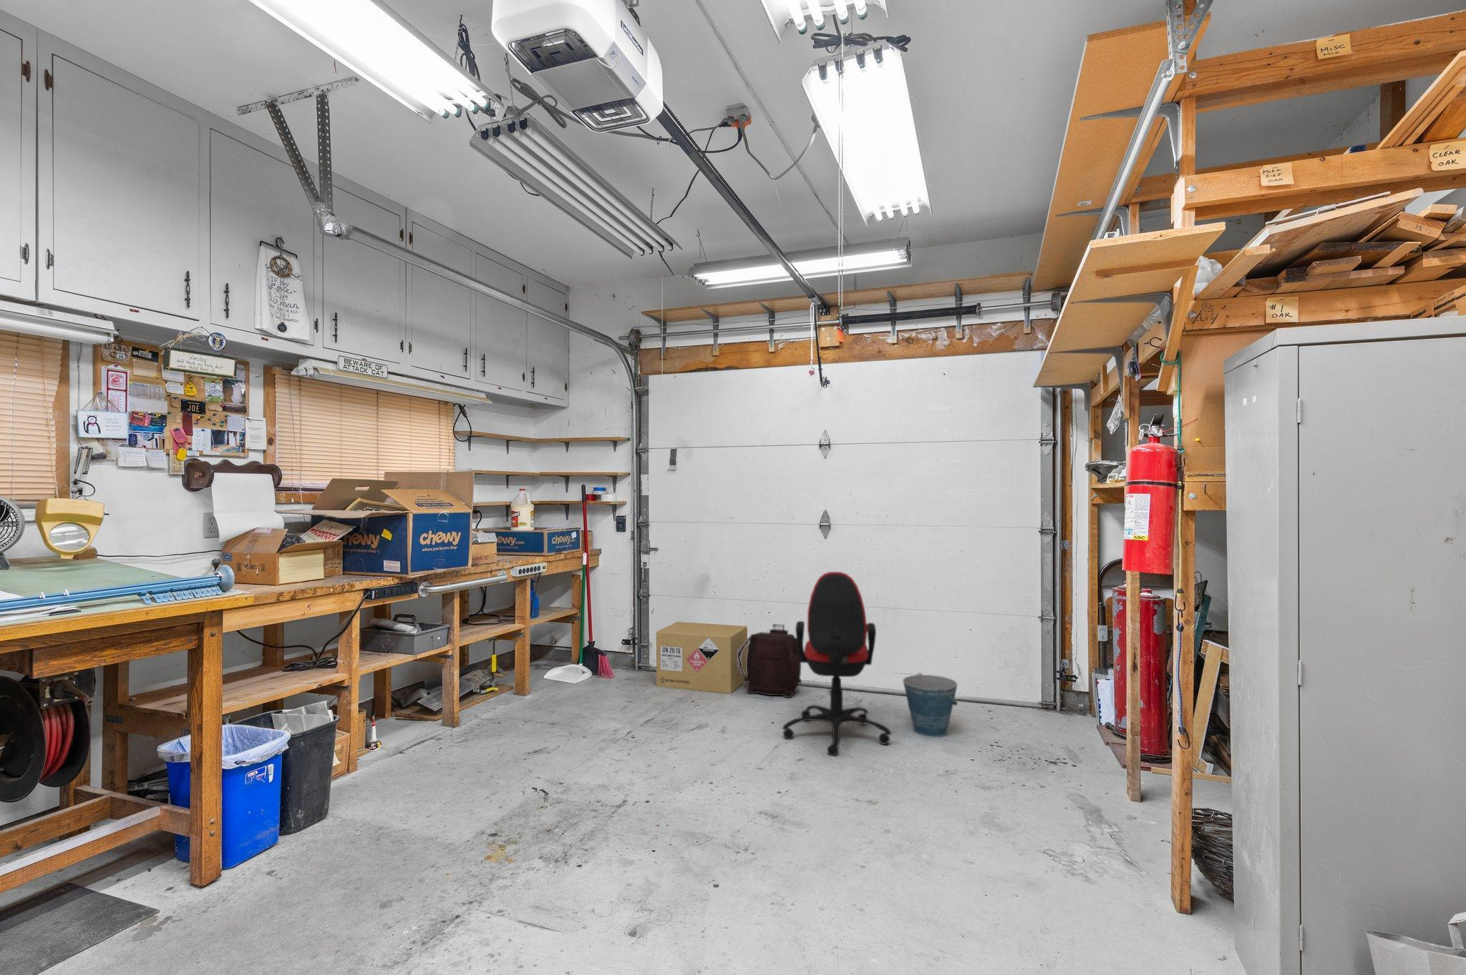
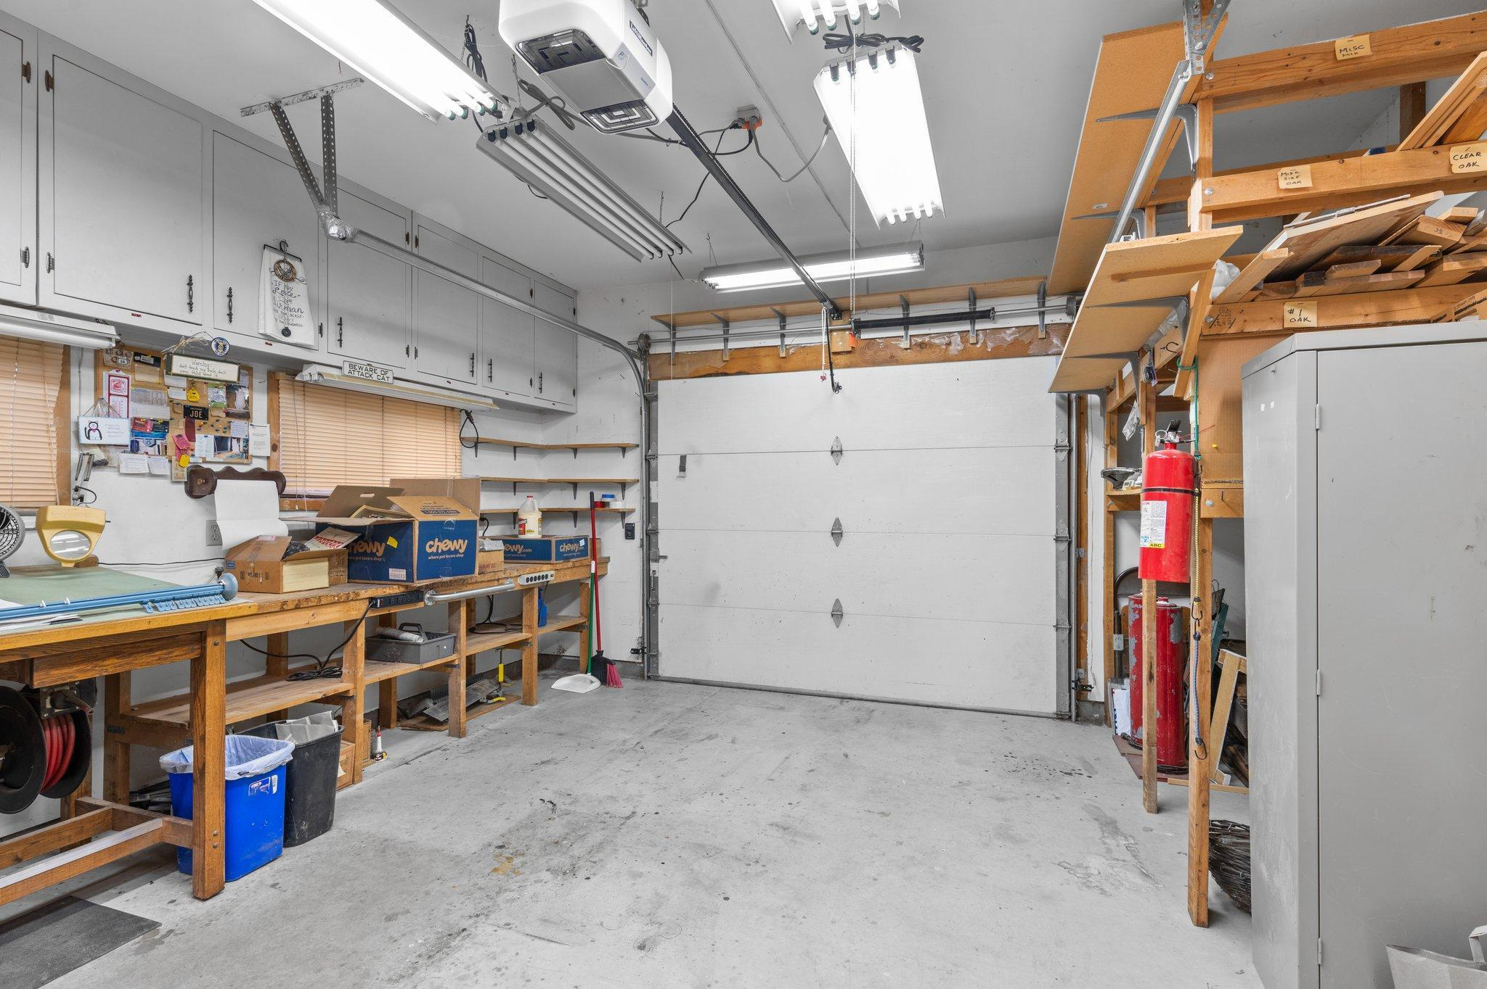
- cardboard box [656,621,748,694]
- office chair [782,571,893,757]
- bucket [902,671,958,739]
- backpack [737,624,803,699]
